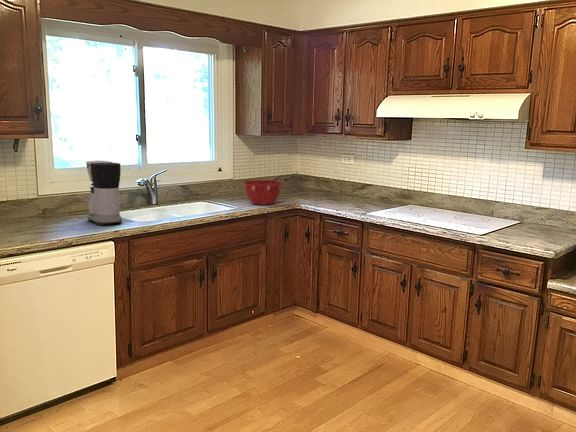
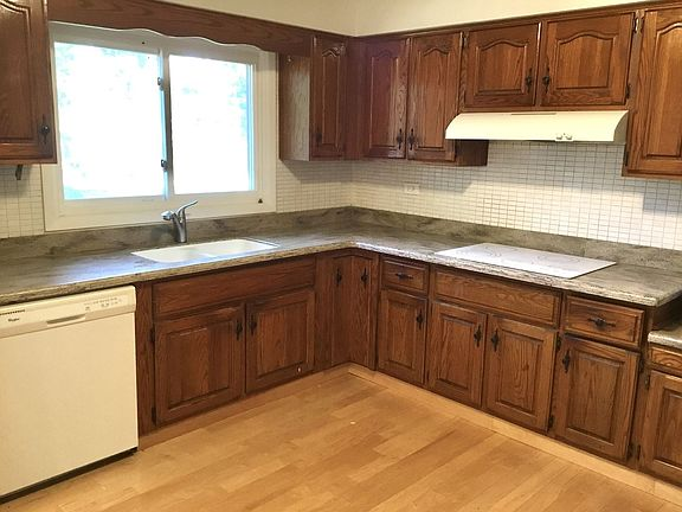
- mixing bowl [242,179,284,206]
- coffee maker [85,160,123,226]
